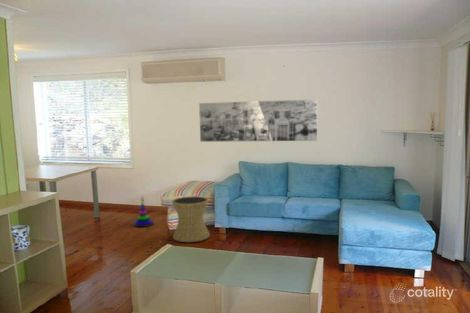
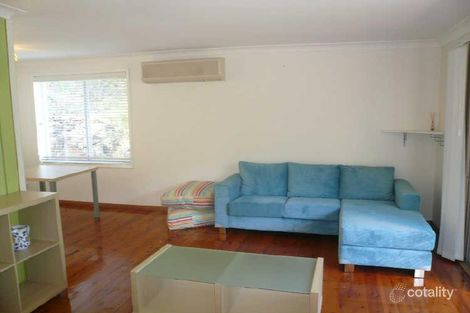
- stacking toy [133,196,154,228]
- side table [171,195,211,243]
- wall art [198,98,318,143]
